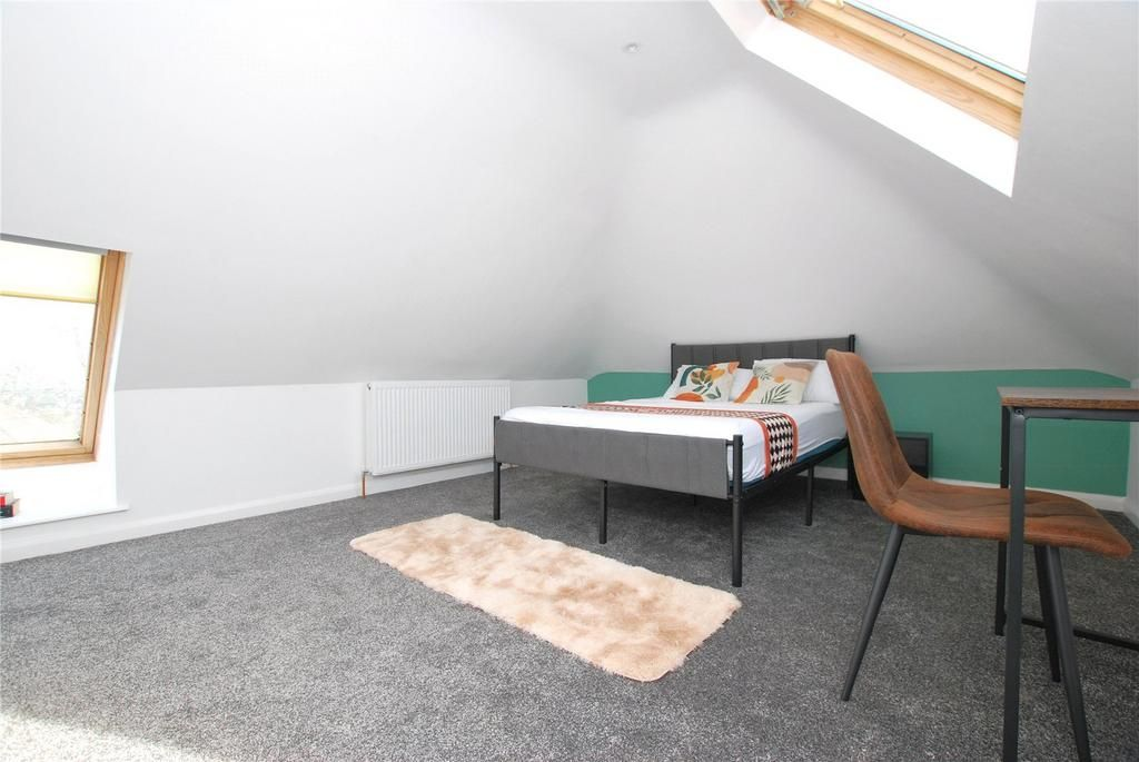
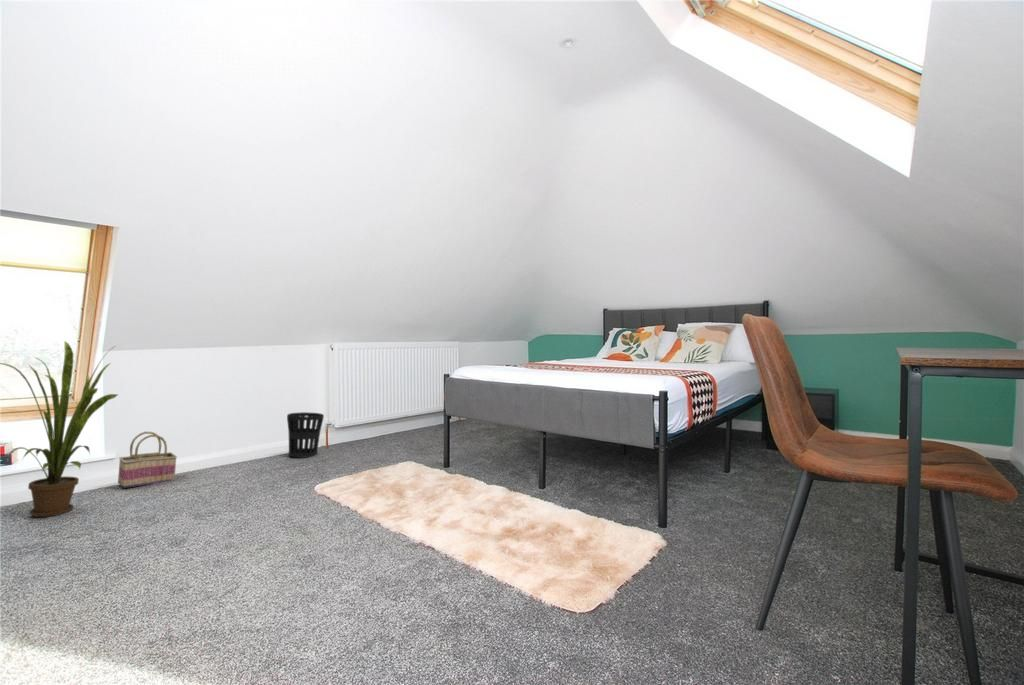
+ basket [117,431,178,489]
+ wastebasket [286,411,325,459]
+ house plant [0,341,118,518]
